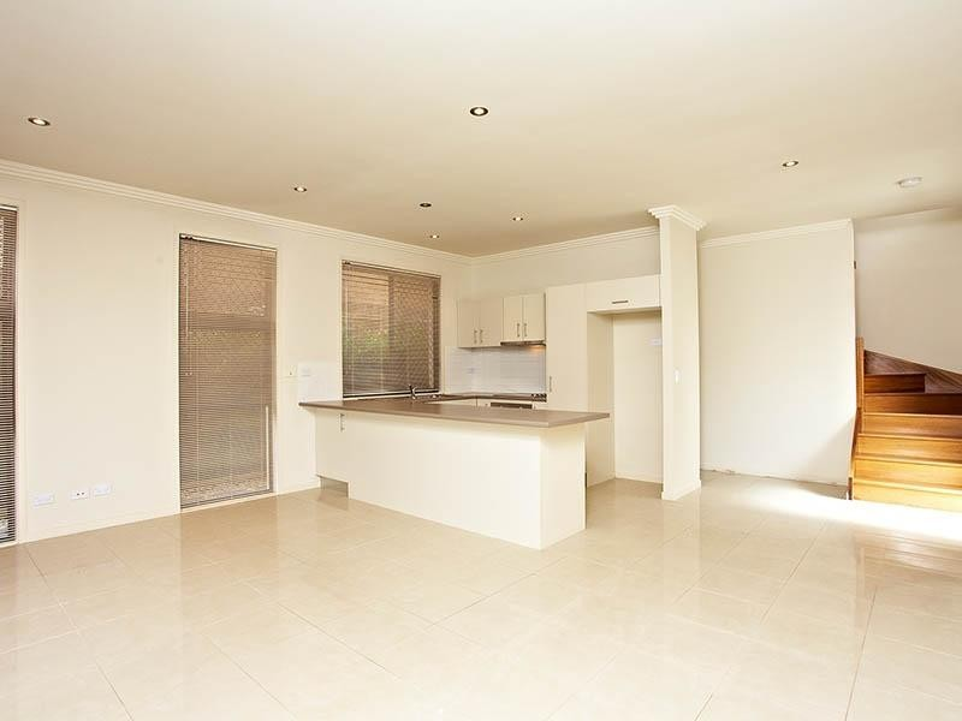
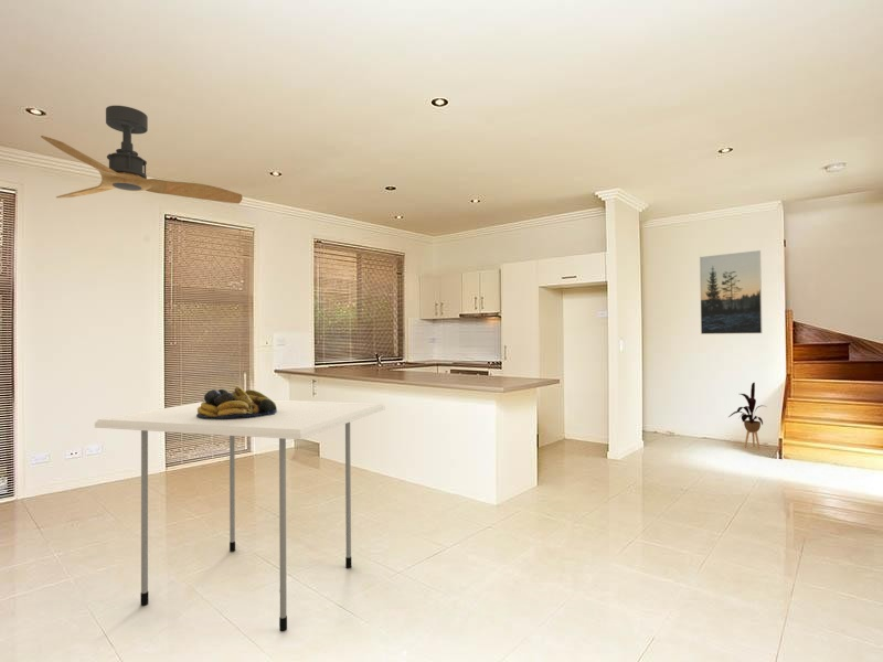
+ dining table [94,398,385,632]
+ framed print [699,249,763,335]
+ ceiling fan [40,105,243,205]
+ fruit bowl [196,386,277,418]
+ house plant [727,382,767,450]
